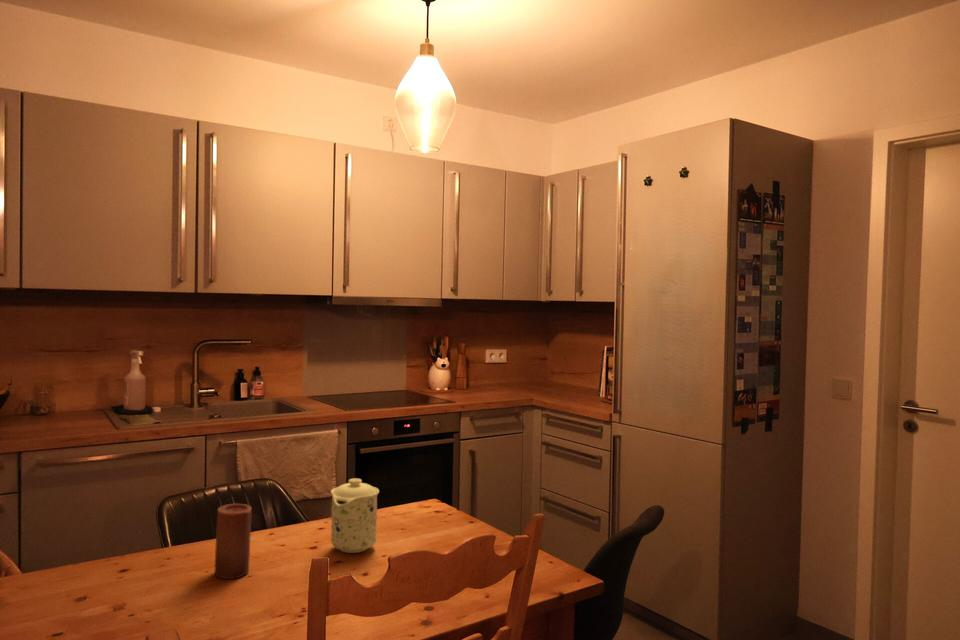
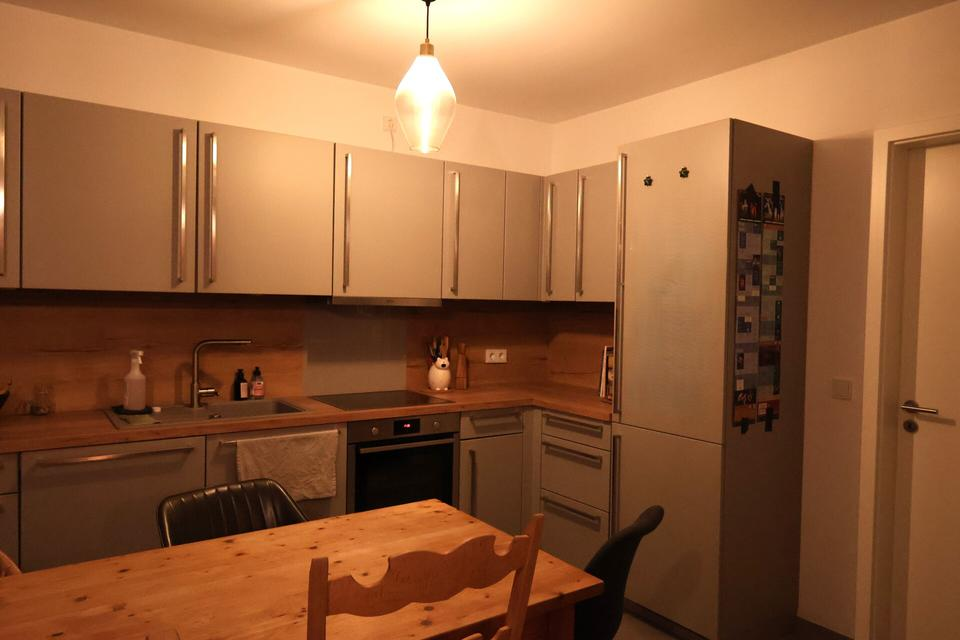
- mug [330,477,380,554]
- candle [214,503,252,580]
